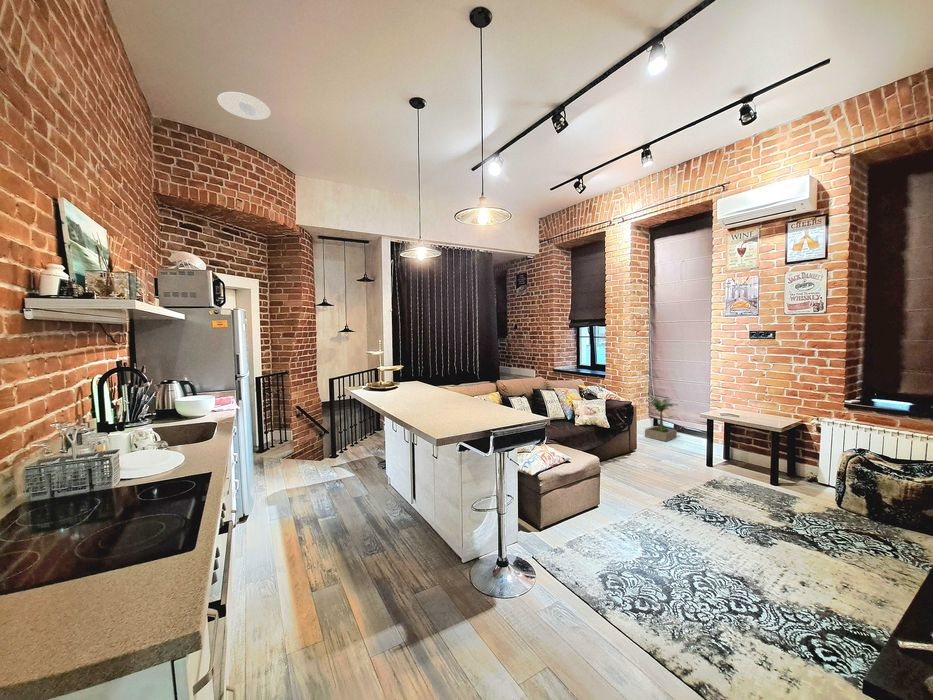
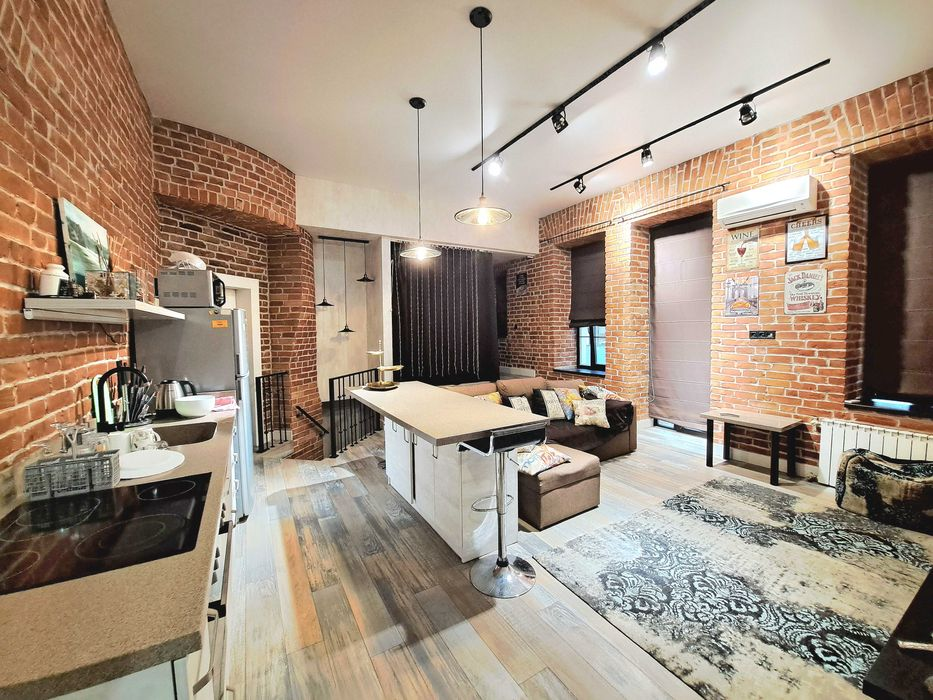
- recessed light [217,91,272,121]
- potted plant [644,395,678,442]
